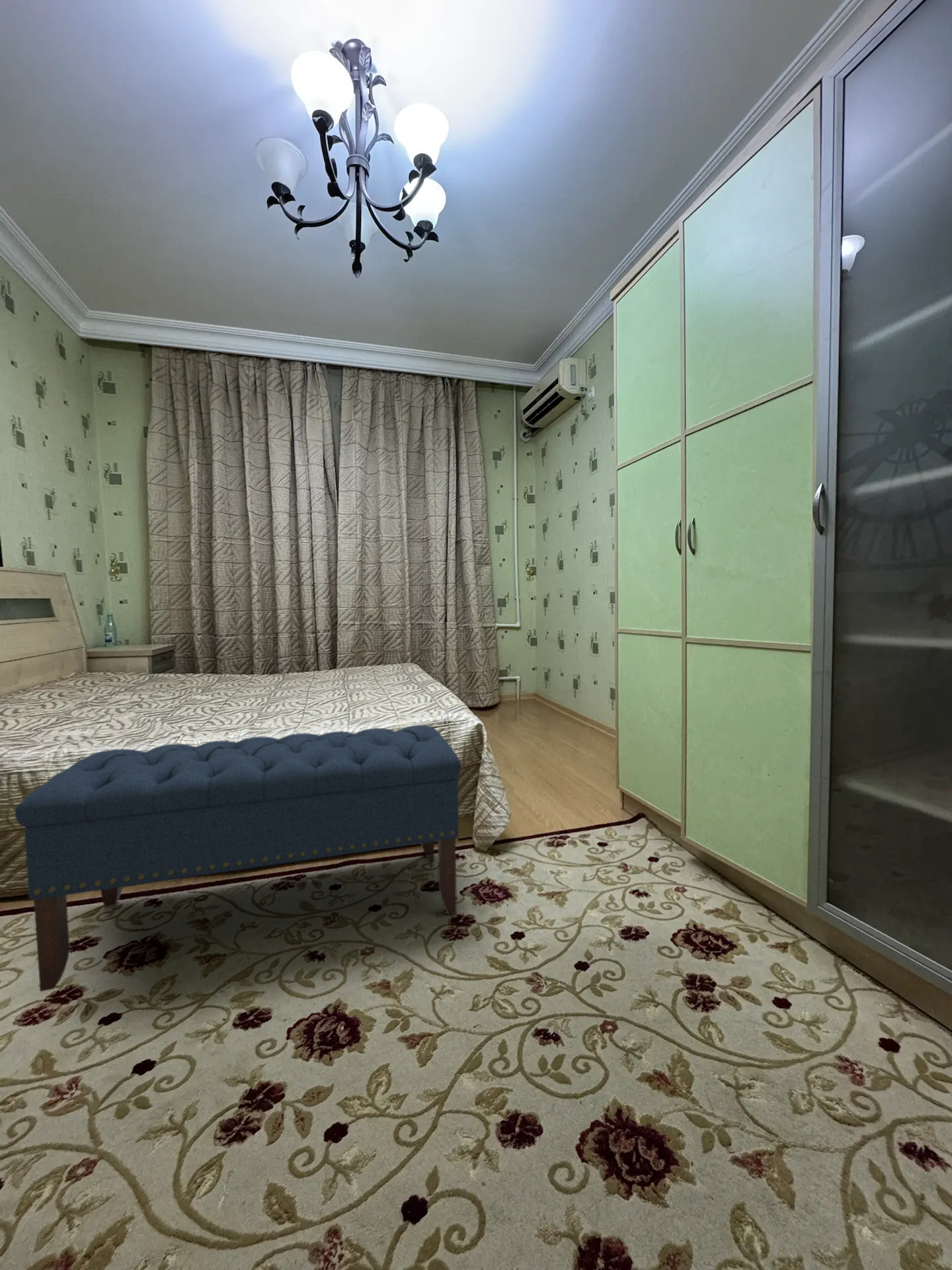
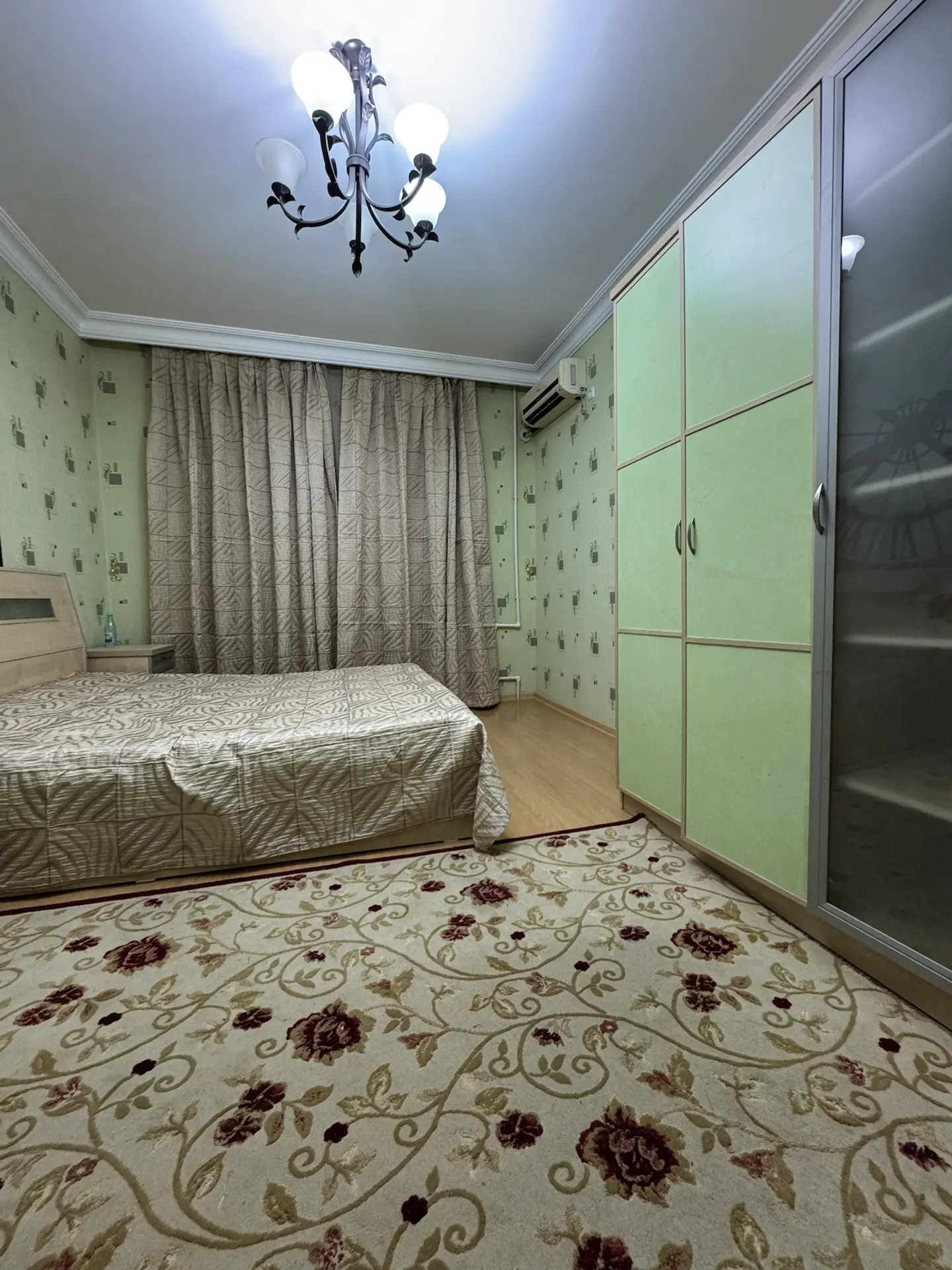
- bench [15,724,462,992]
